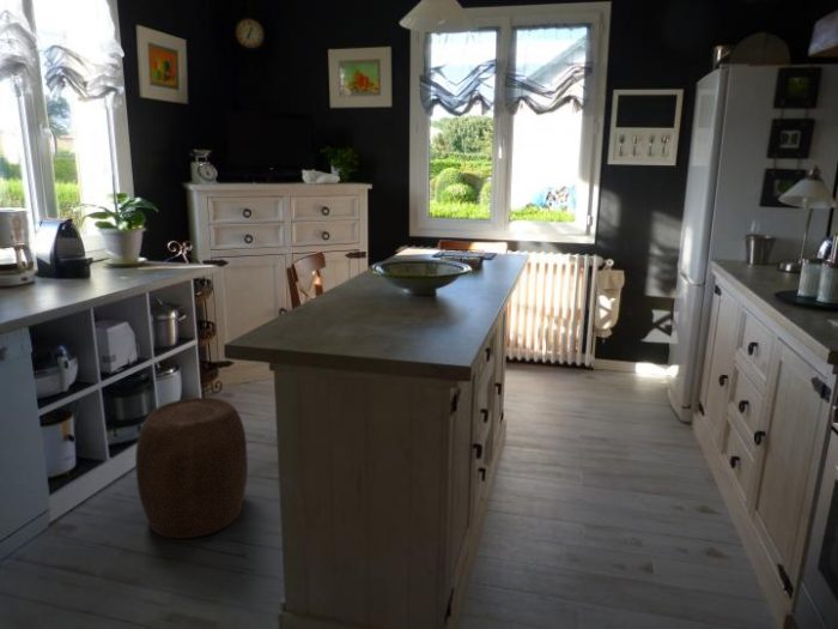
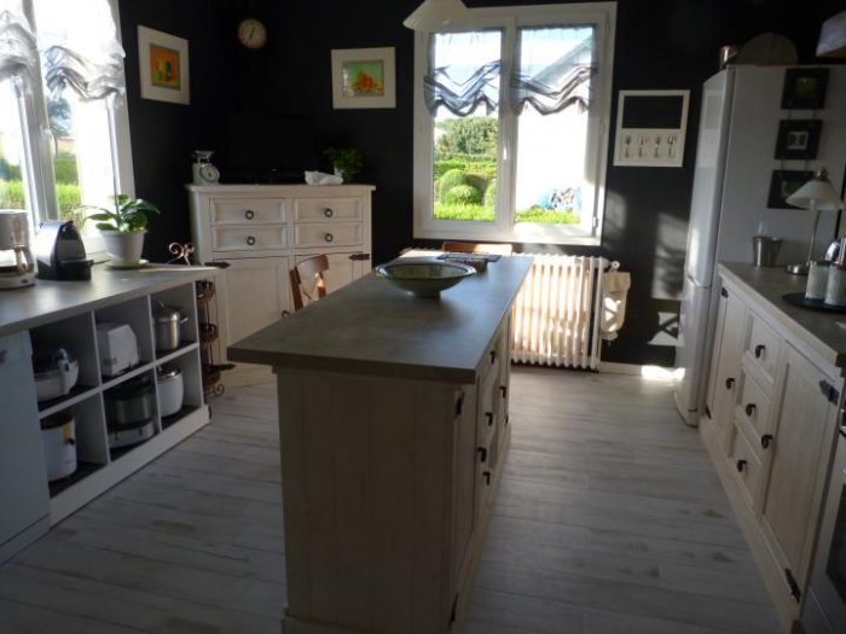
- stool [134,397,249,539]
